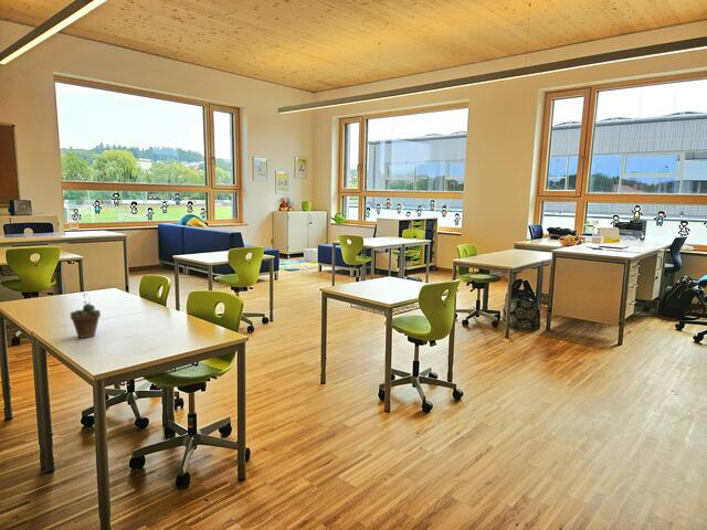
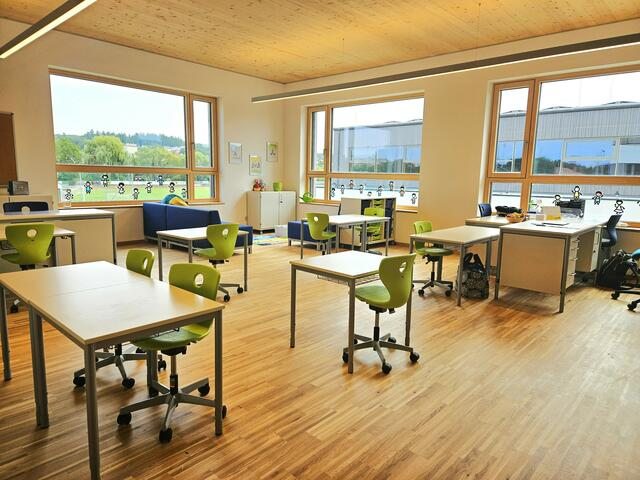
- succulent plant [70,292,102,339]
